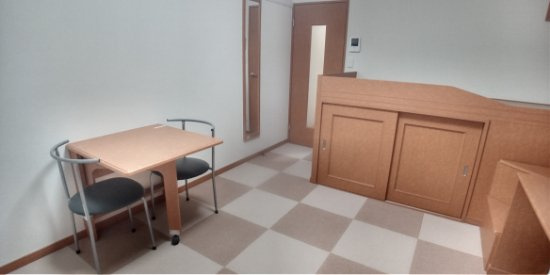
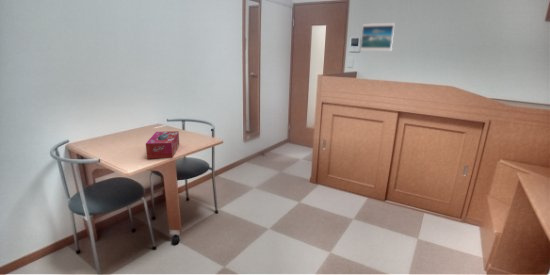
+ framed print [359,22,396,52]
+ tissue box [145,130,180,160]
